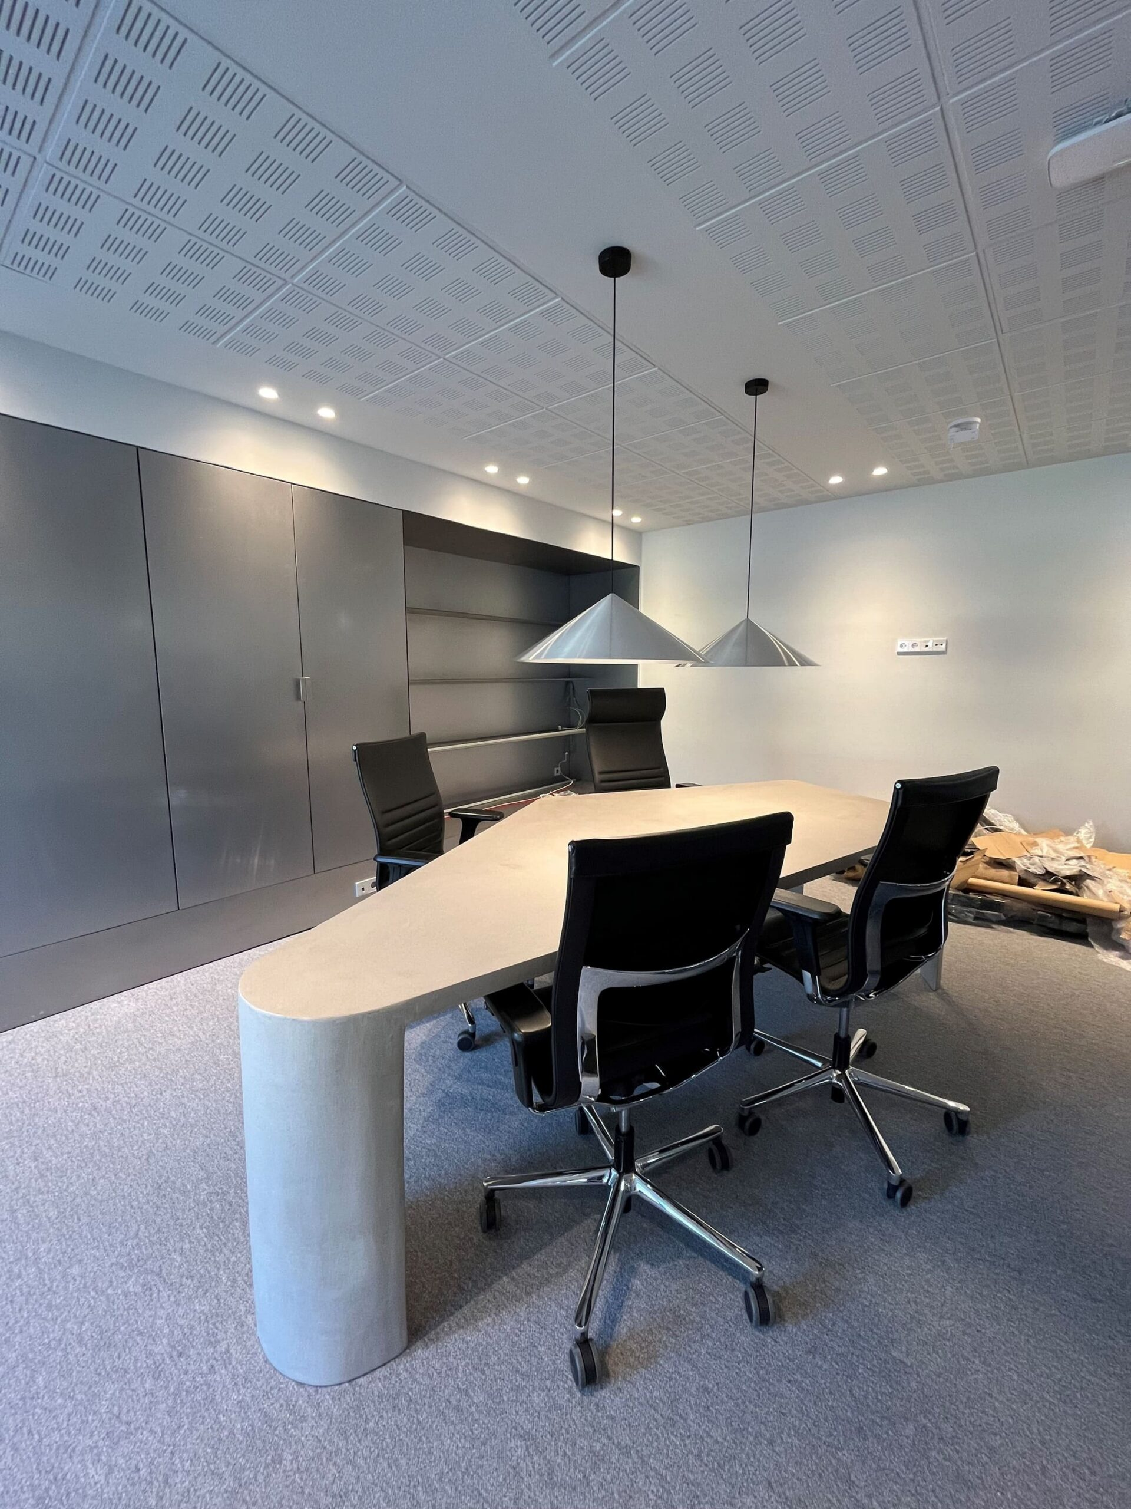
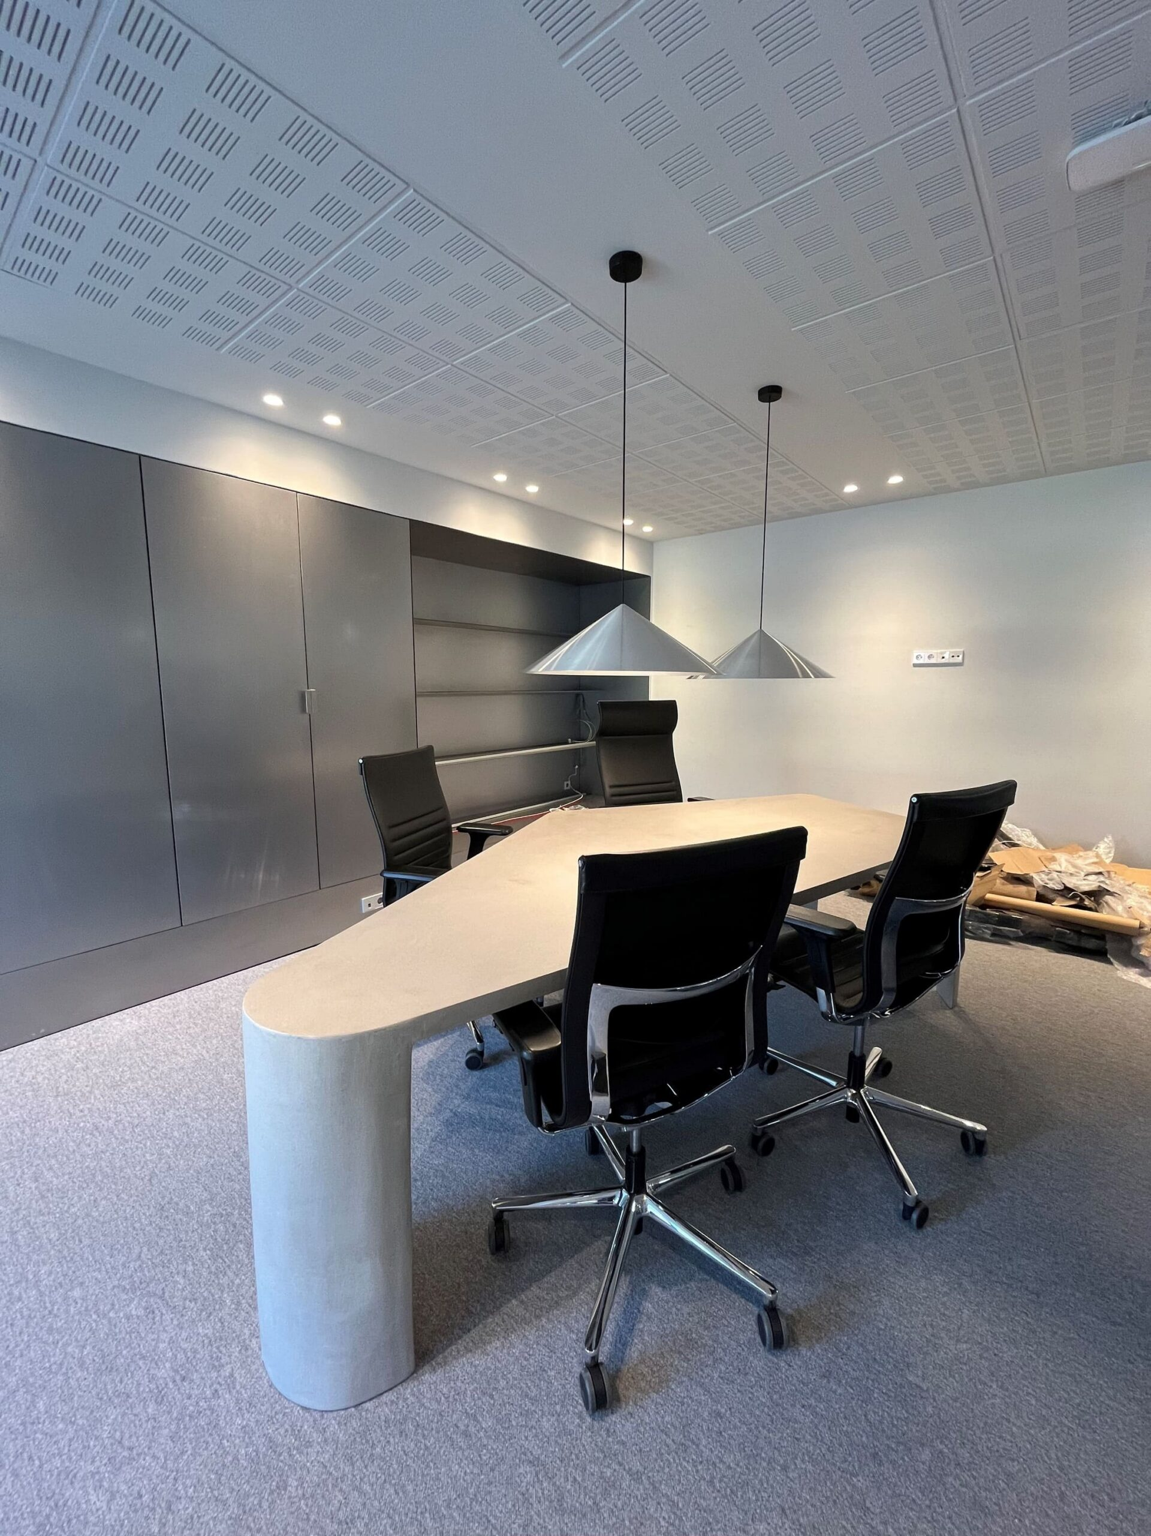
- smoke detector [947,417,981,450]
